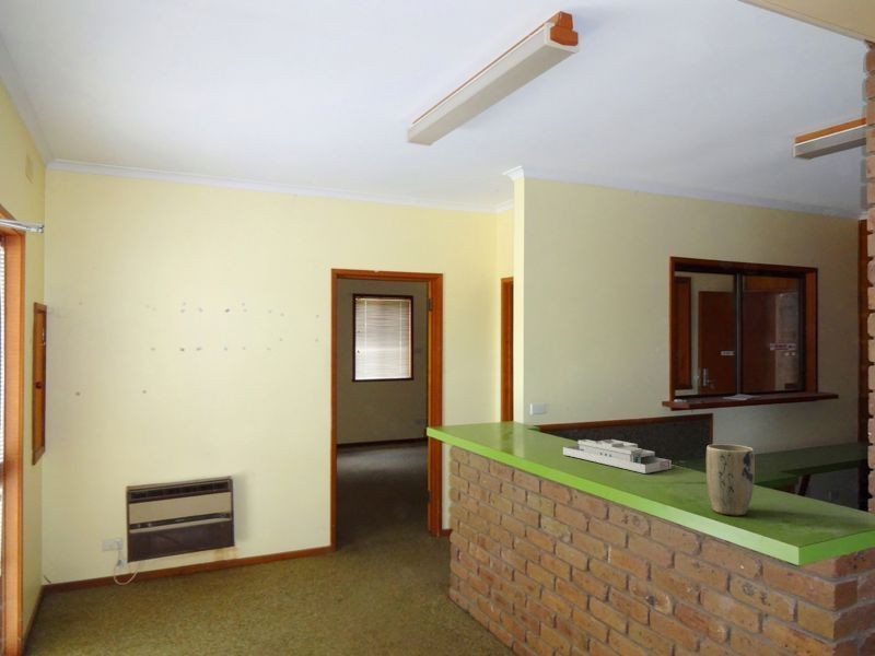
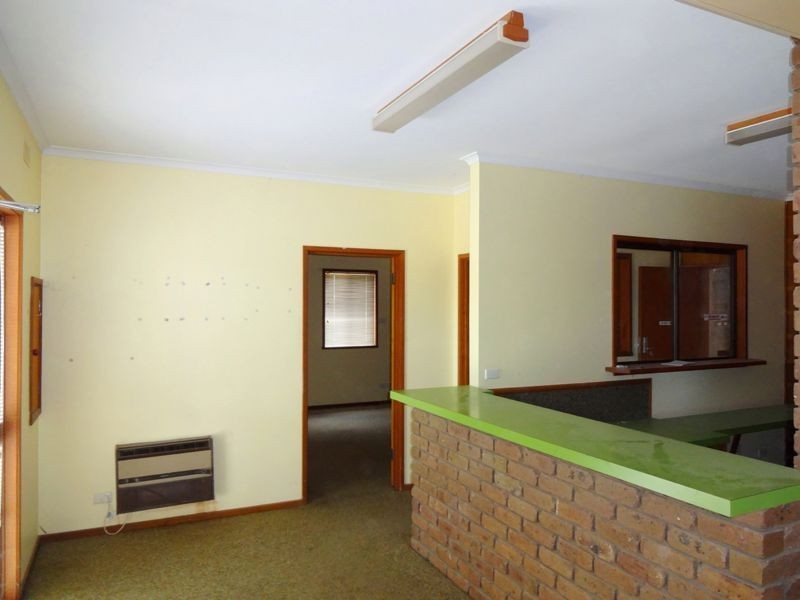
- desk organizer [562,438,673,475]
- plant pot [705,443,756,516]
